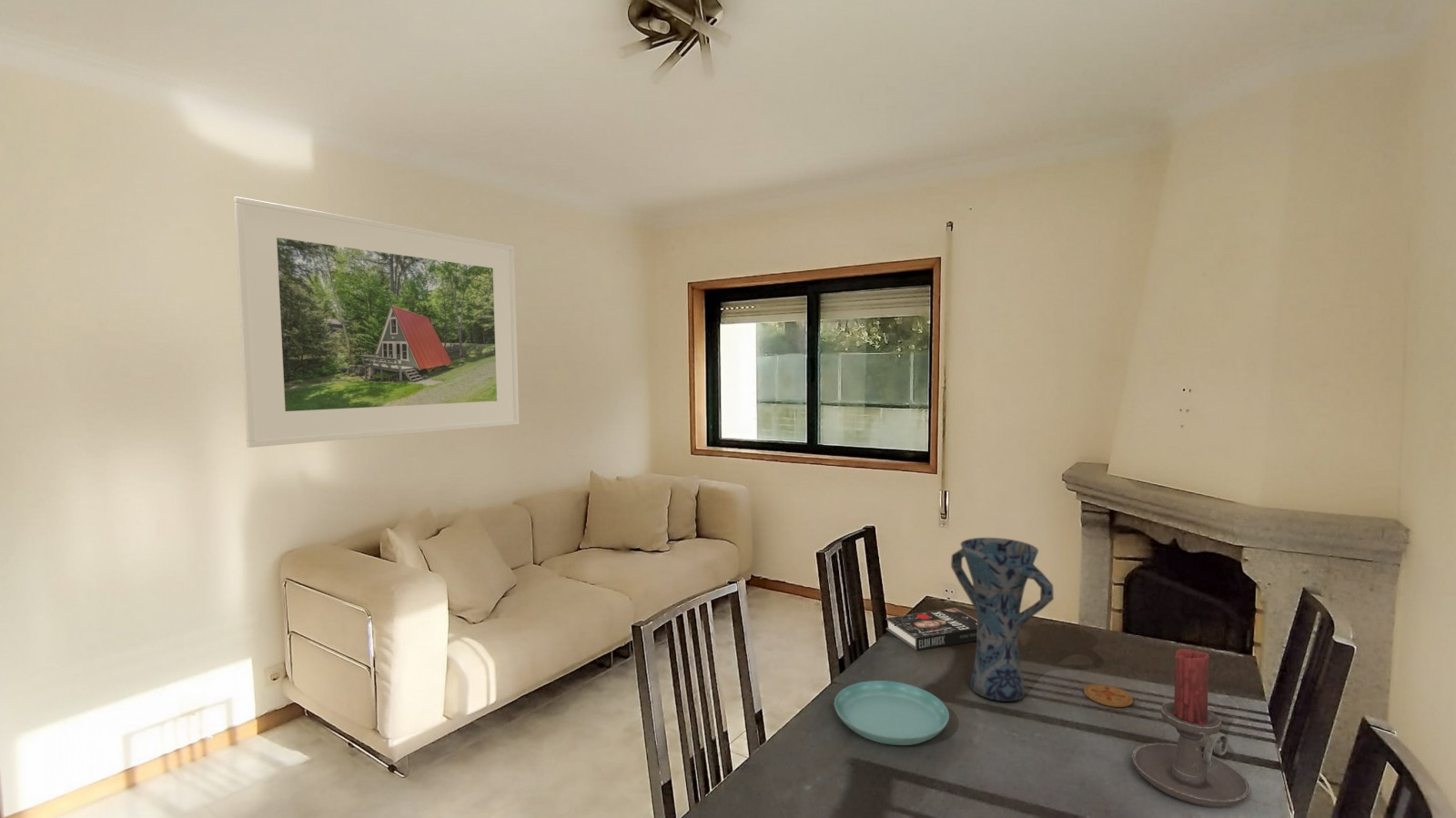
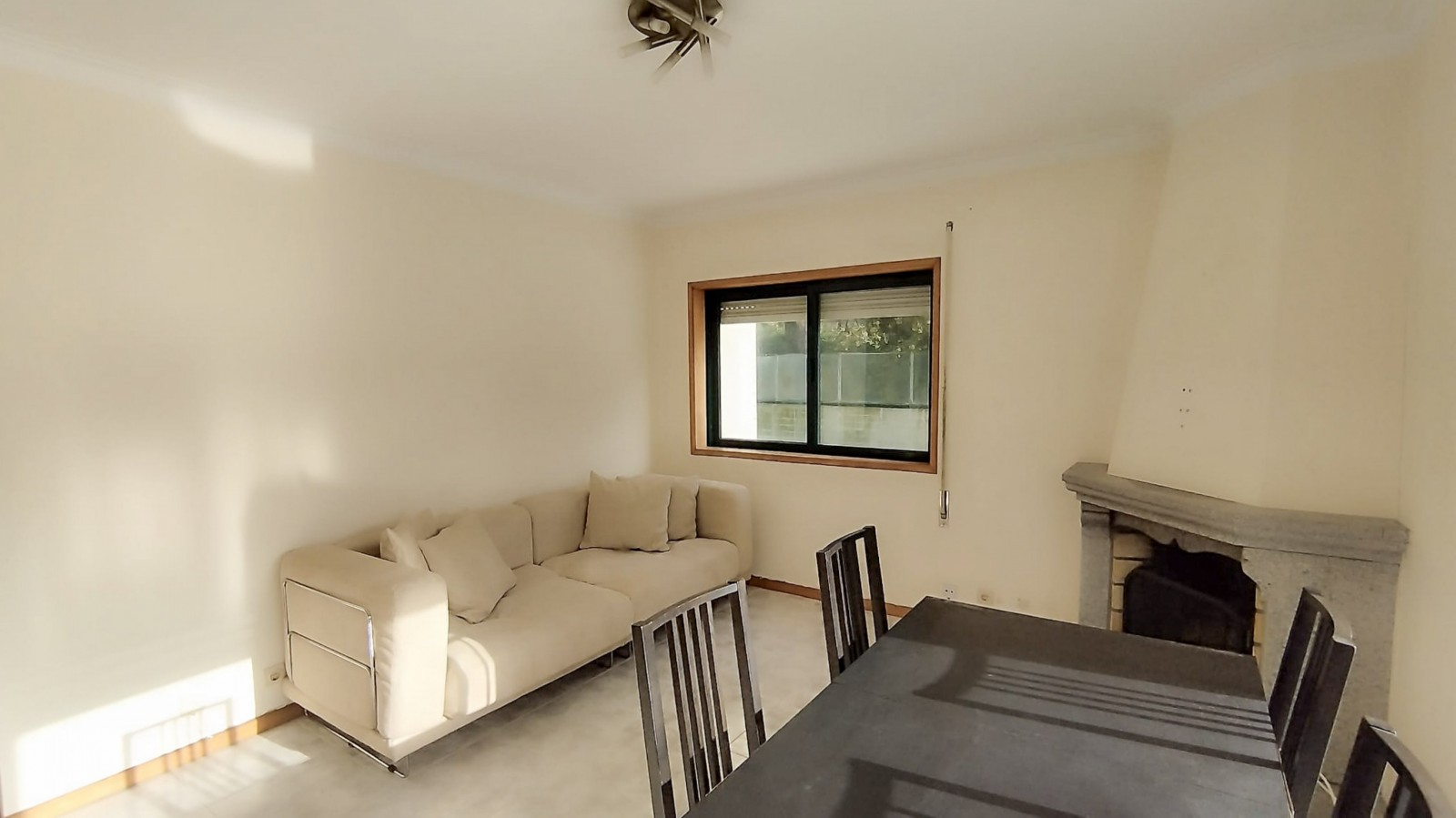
- saucer [834,680,950,746]
- candle holder [1131,648,1250,809]
- coaster [1083,683,1134,708]
- book [885,607,977,651]
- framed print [233,196,521,449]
- vase [950,537,1055,702]
